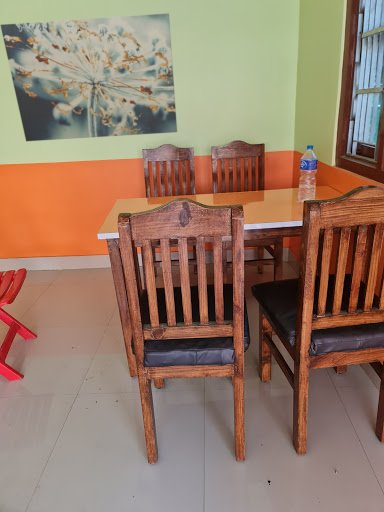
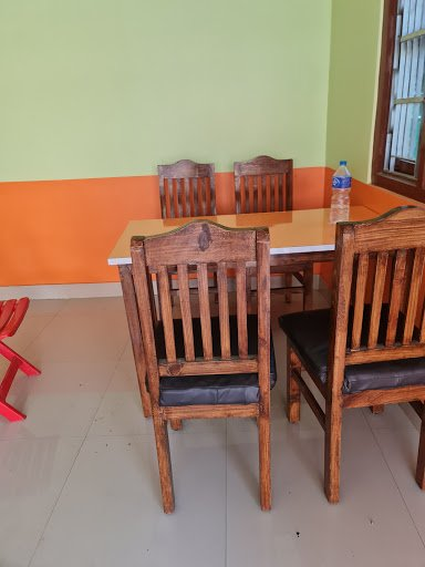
- wall art [0,13,178,142]
